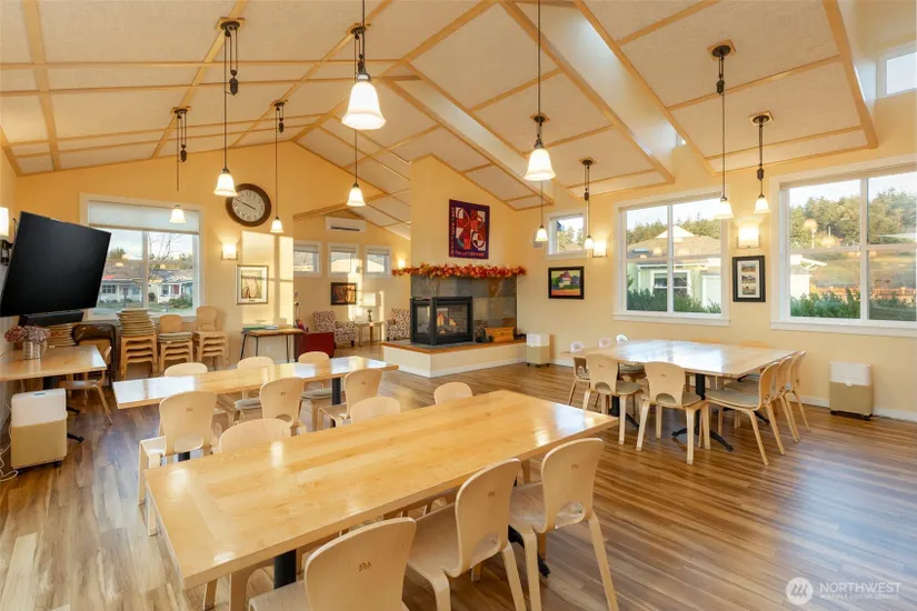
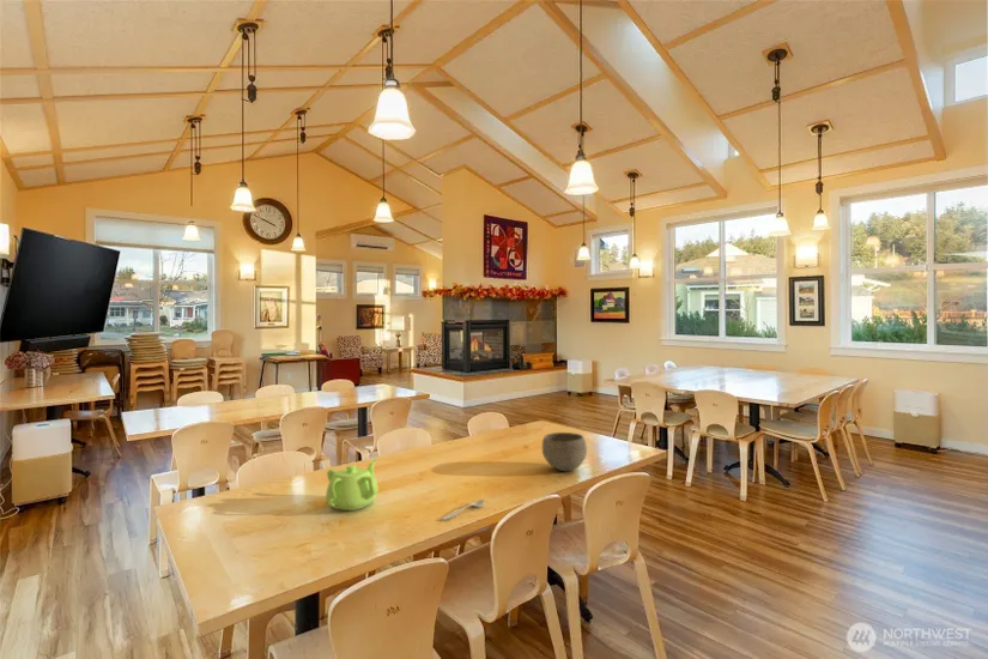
+ bowl [541,431,588,472]
+ spoon [441,498,486,521]
+ teapot [325,459,380,512]
